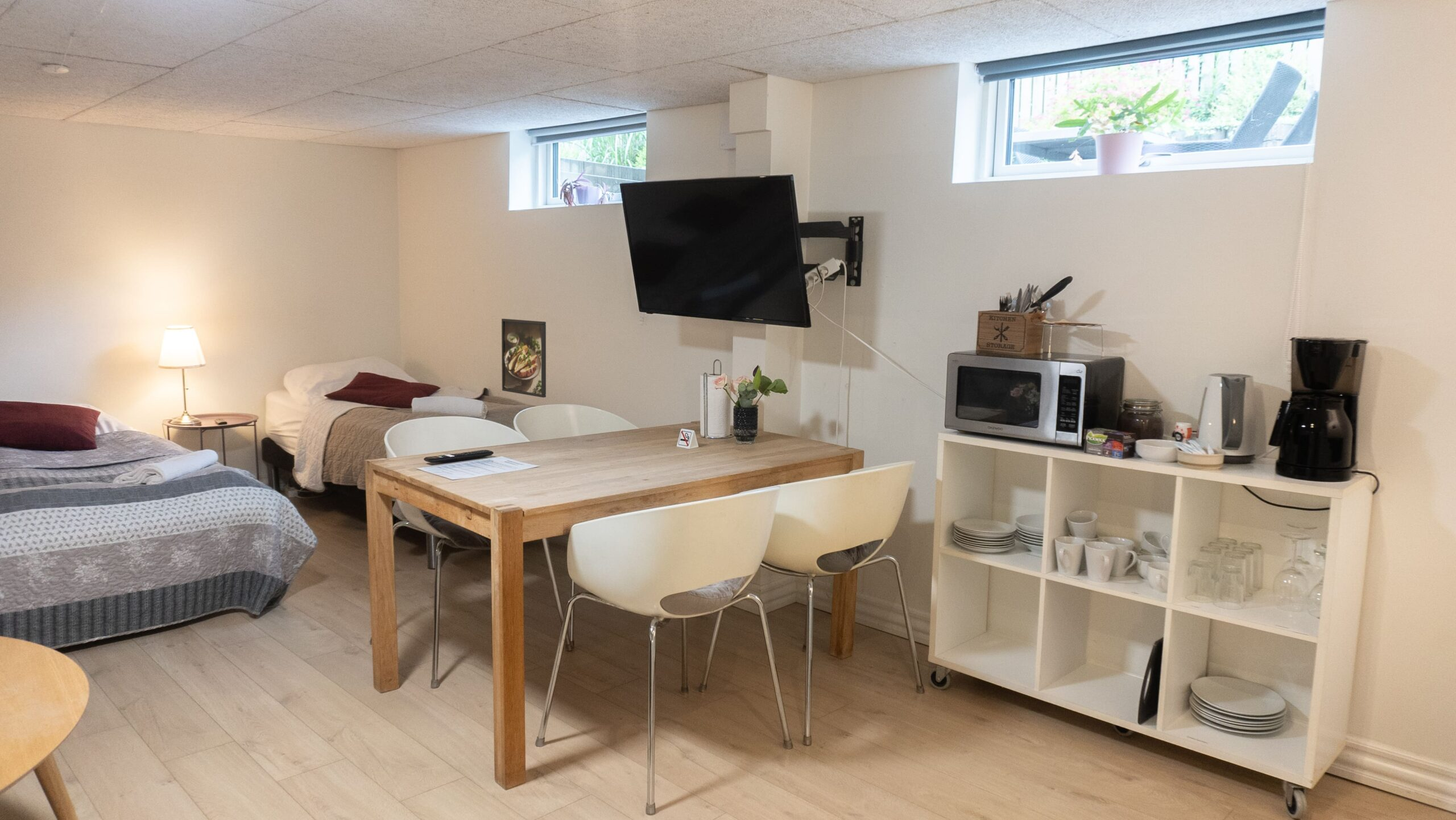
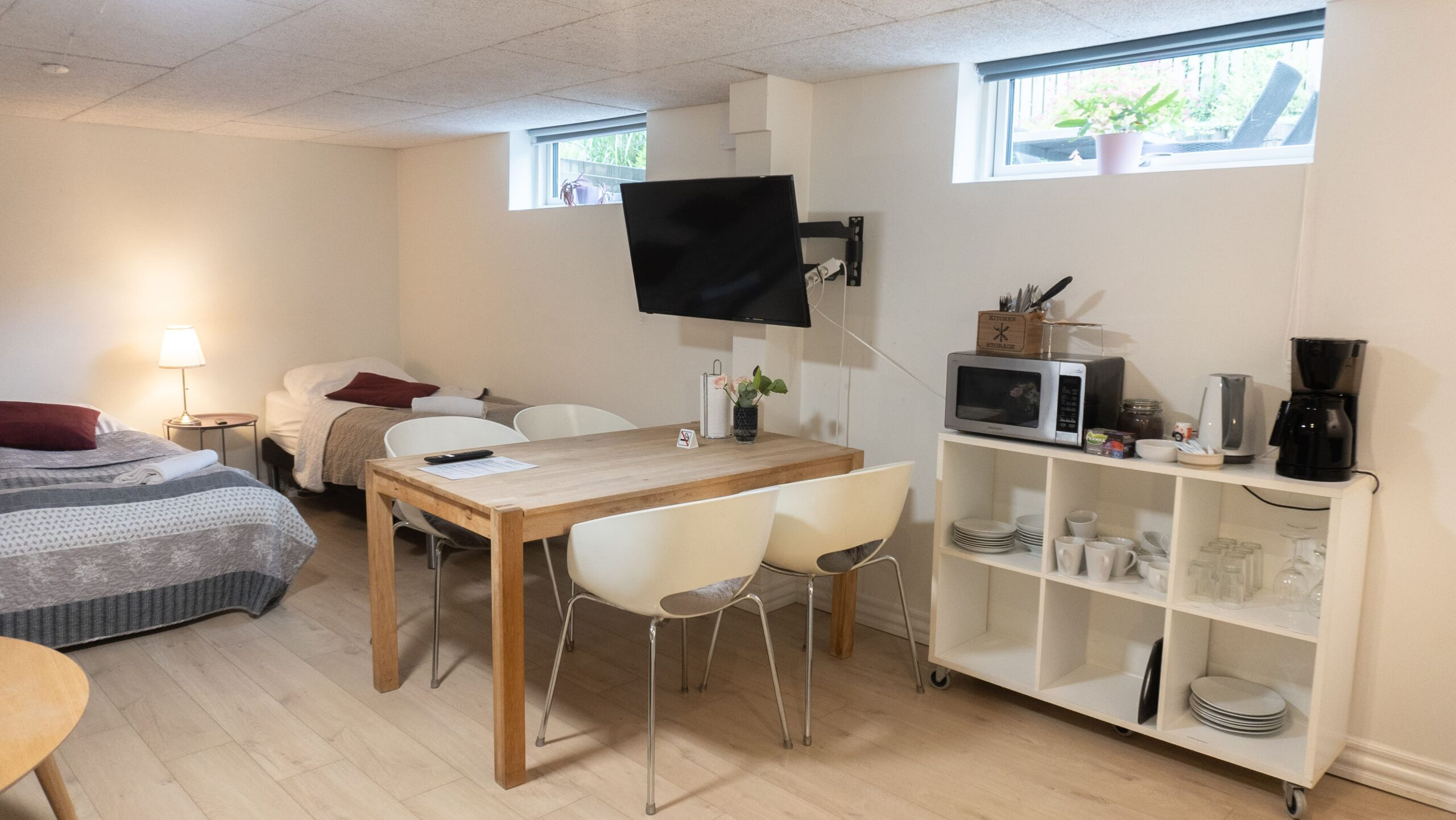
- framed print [501,318,547,398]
